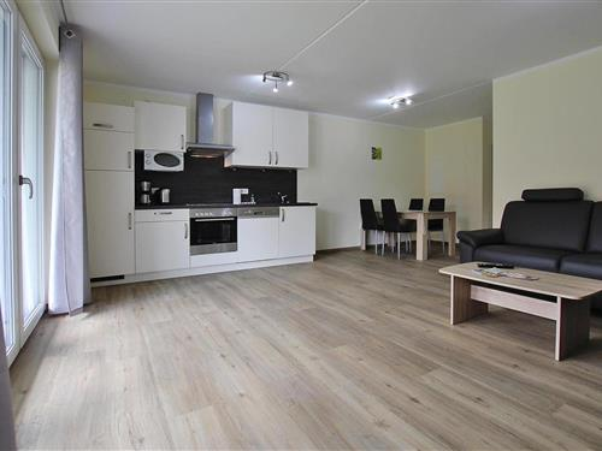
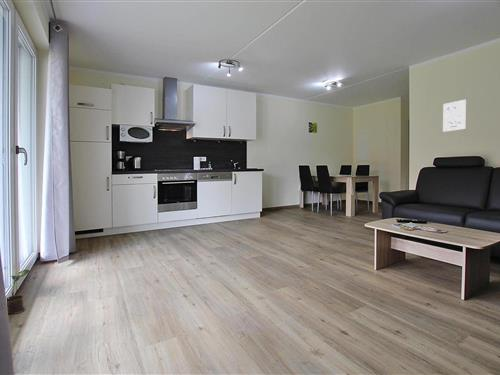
+ potted plant [6,269,31,315]
+ wall art [442,99,467,133]
